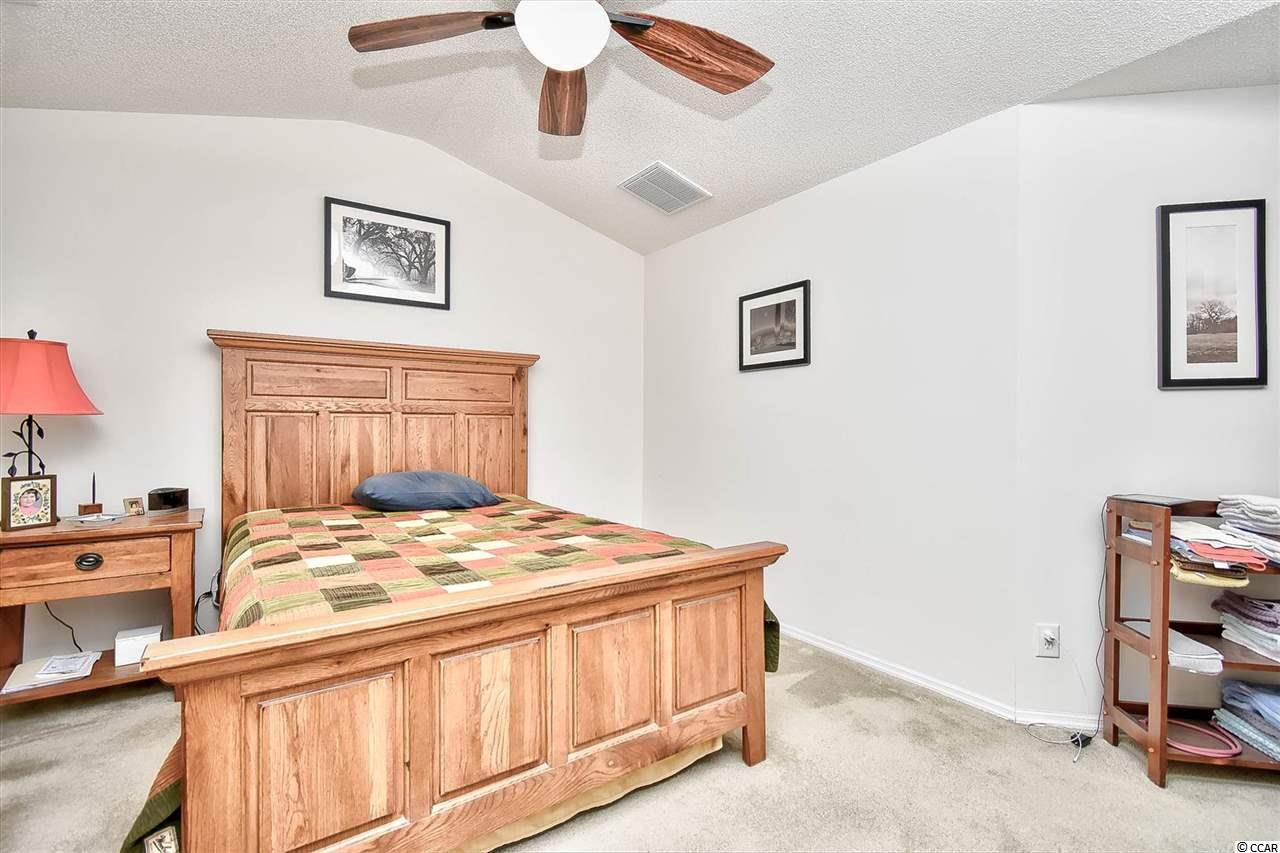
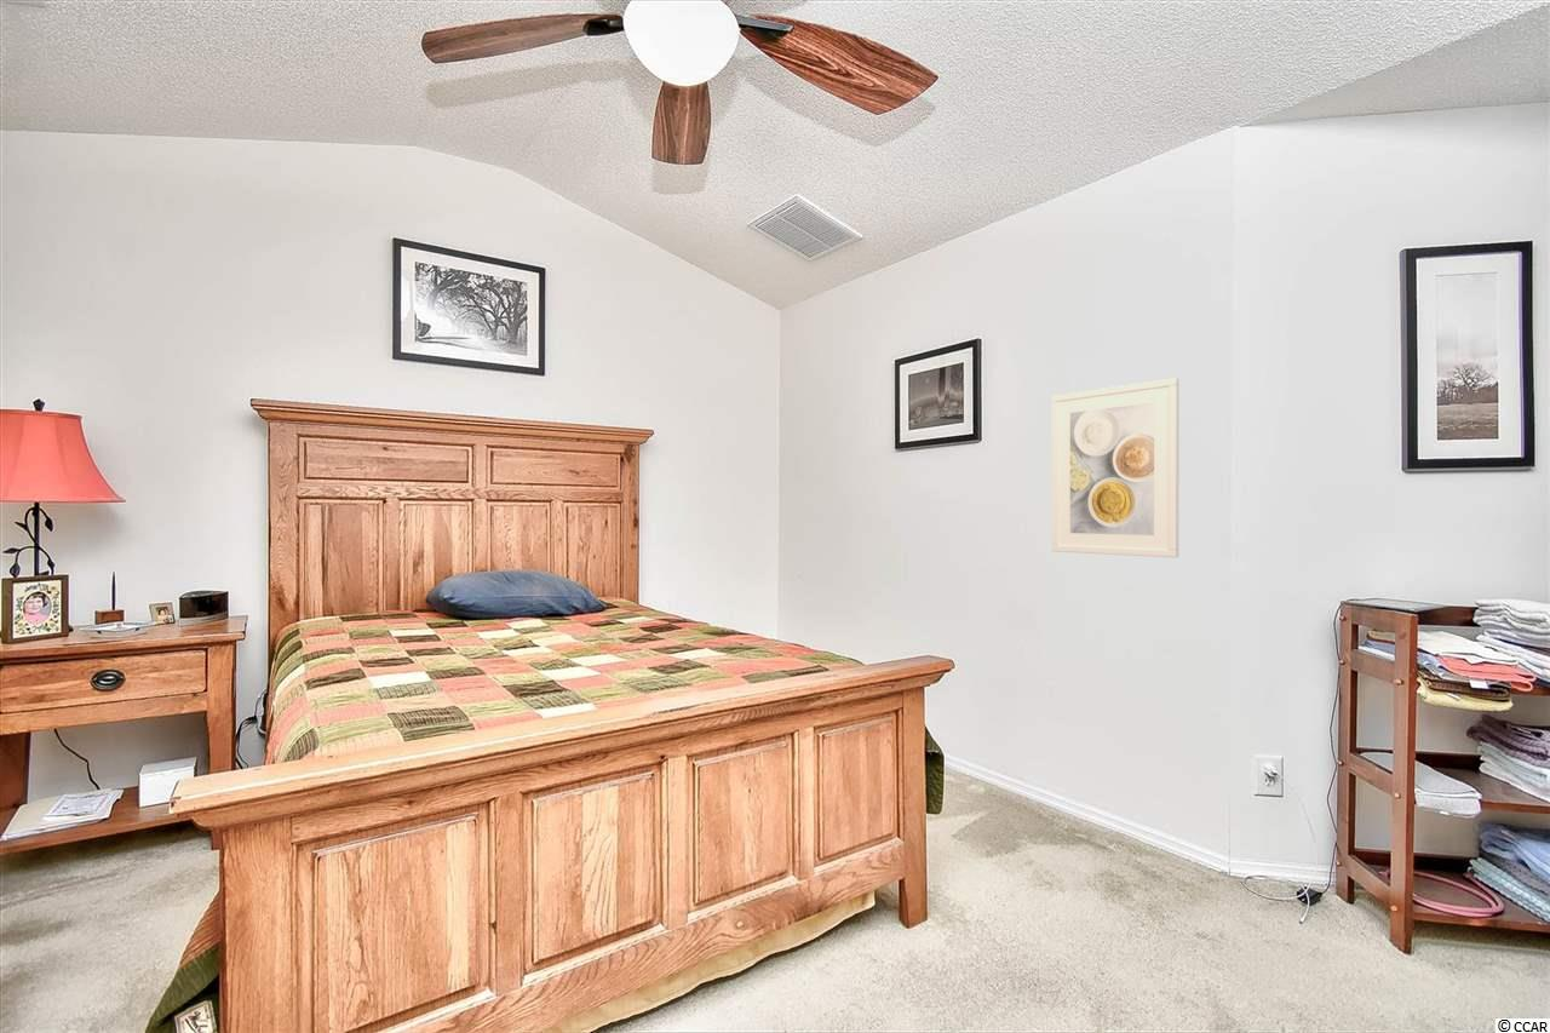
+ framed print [1051,377,1181,558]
